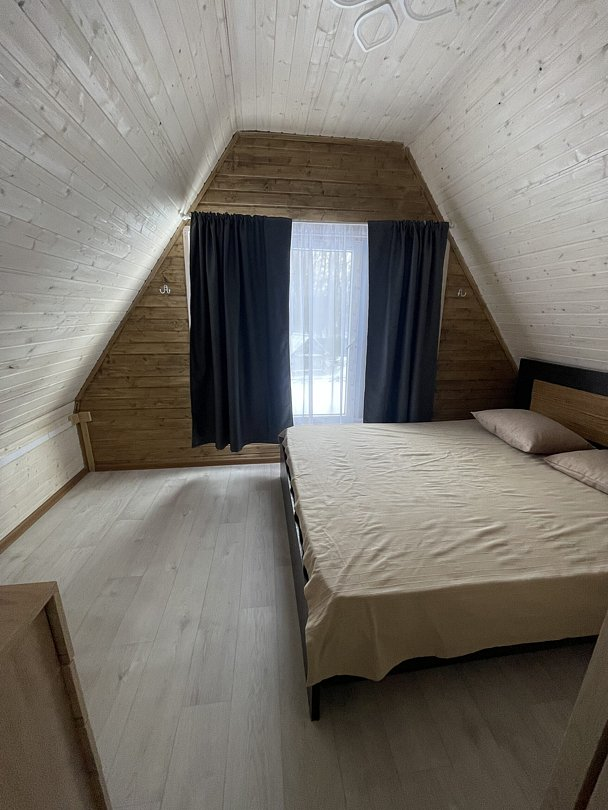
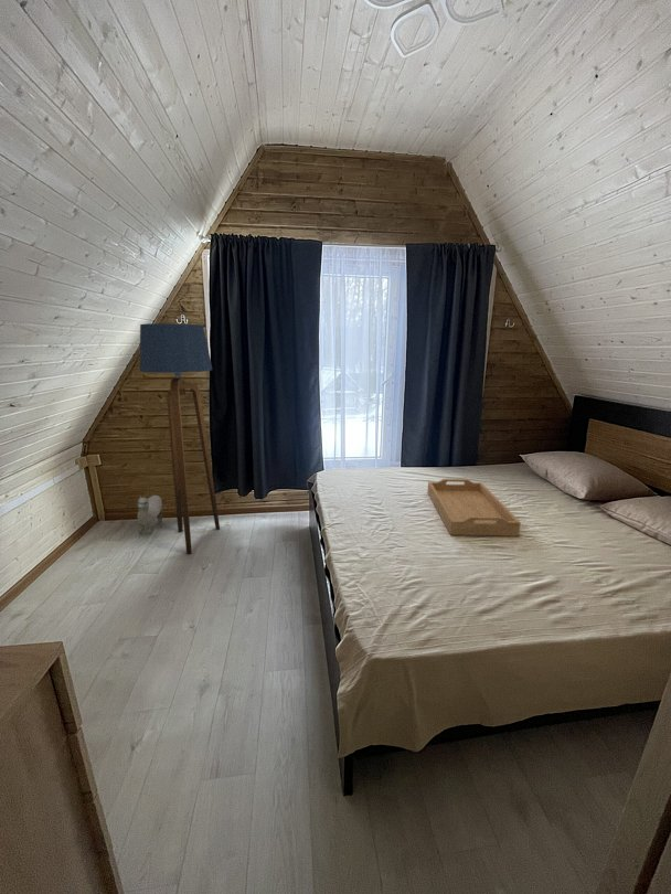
+ serving tray [426,478,522,538]
+ plush toy [137,494,163,535]
+ floor lamp [139,322,221,555]
